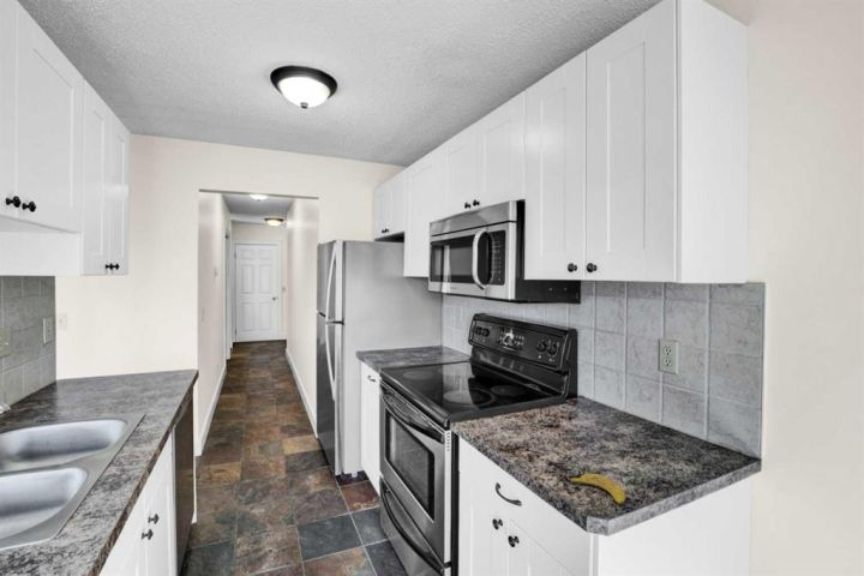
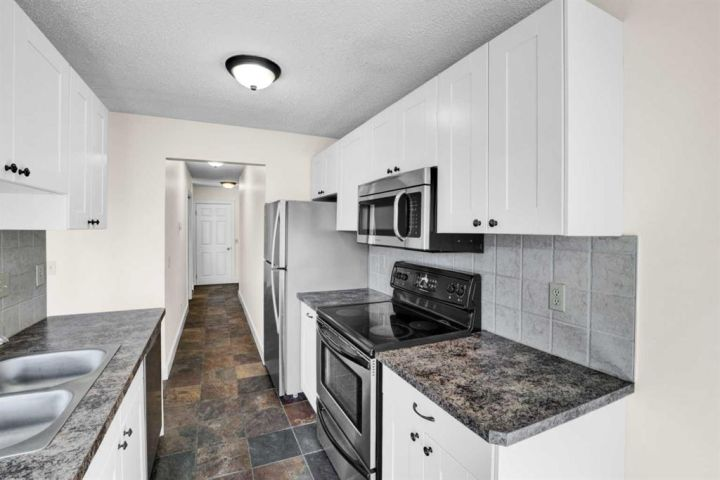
- banana [565,473,626,505]
